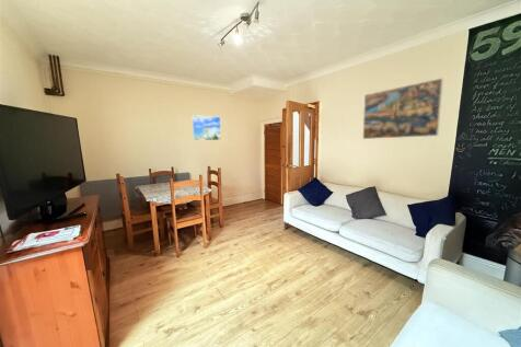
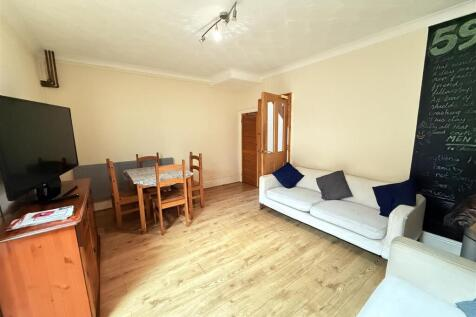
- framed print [190,114,222,141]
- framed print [361,77,444,140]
